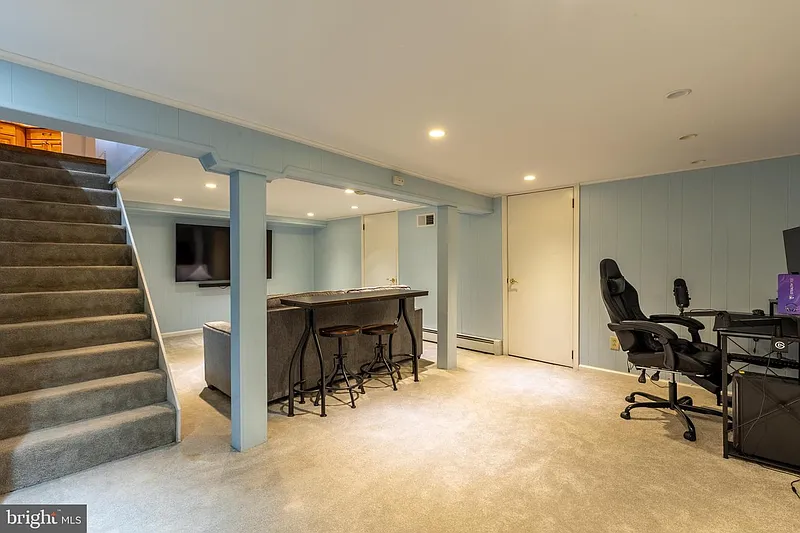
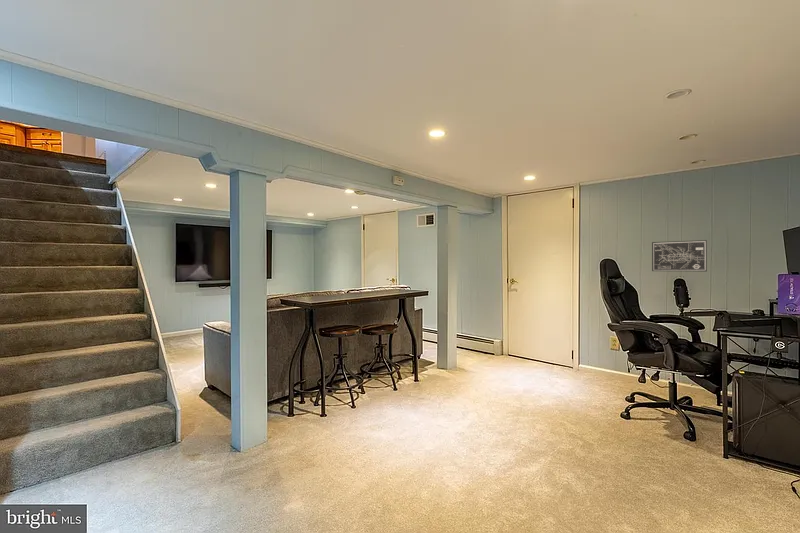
+ wall art [651,239,708,273]
